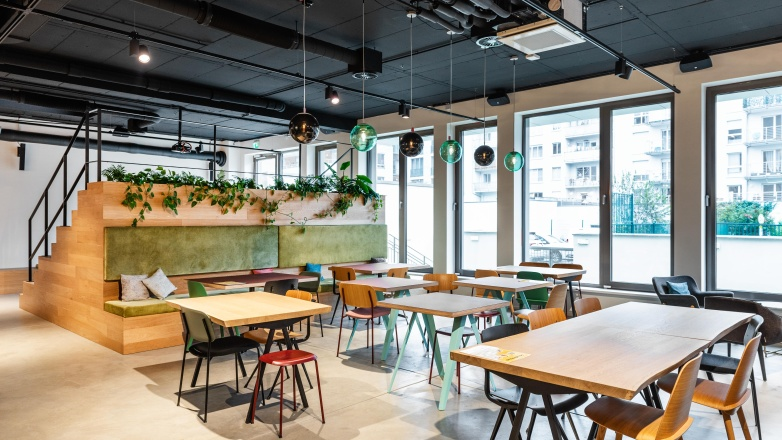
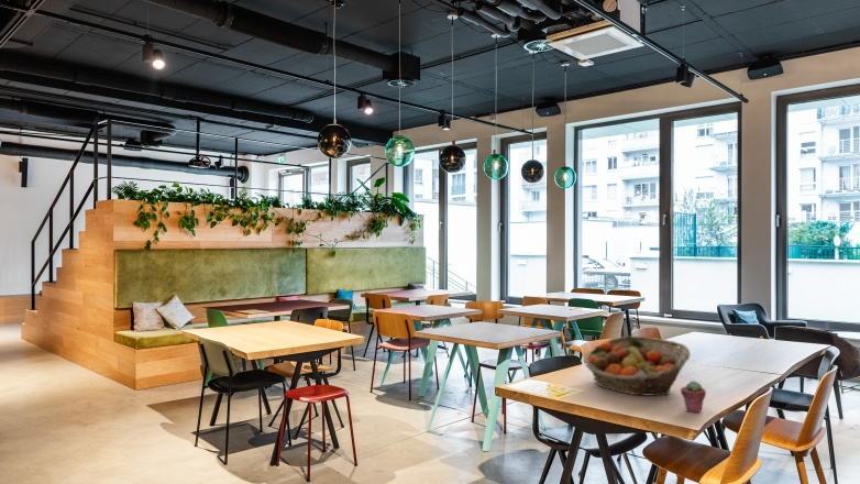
+ potted succulent [680,380,707,414]
+ fruit basket [583,336,692,397]
